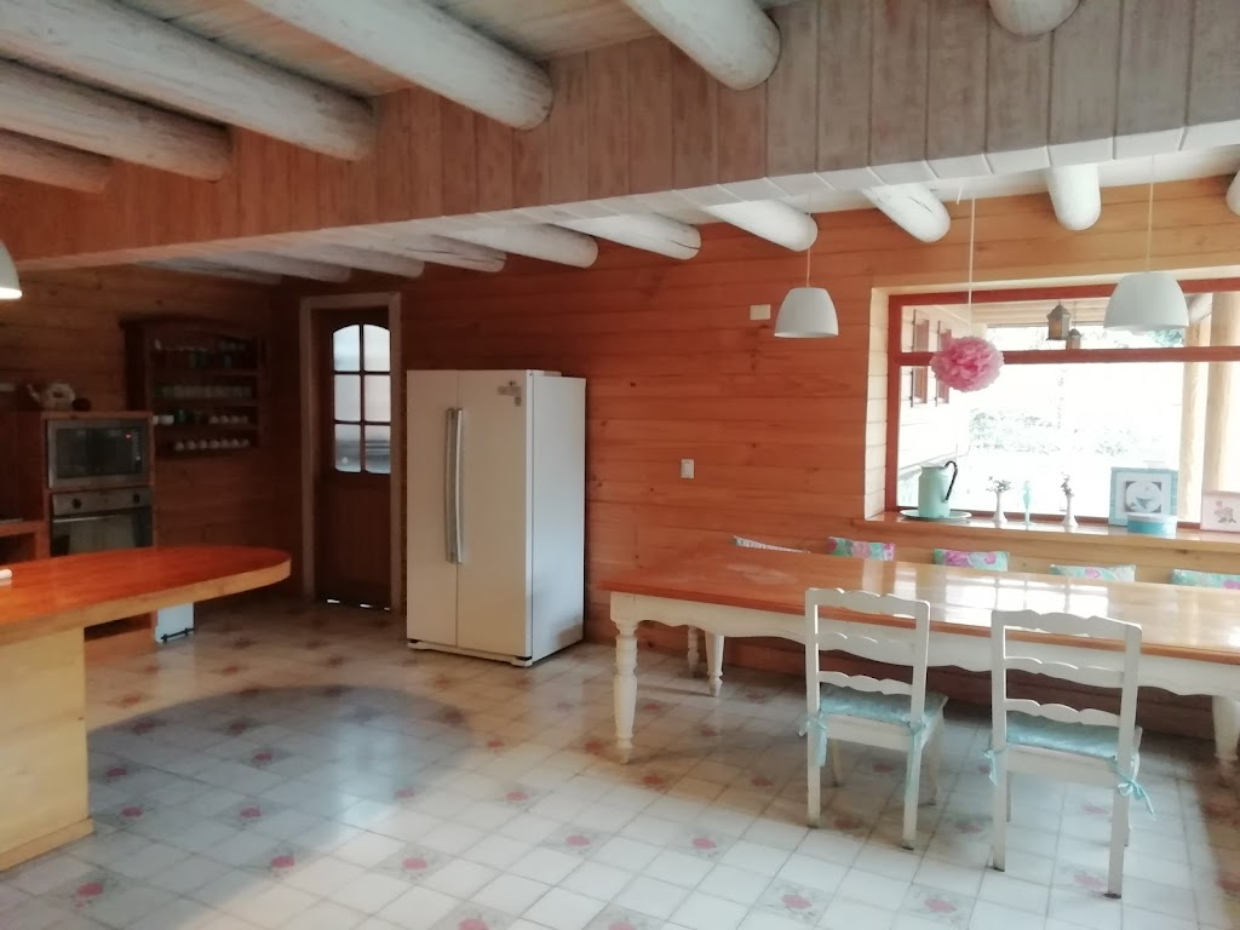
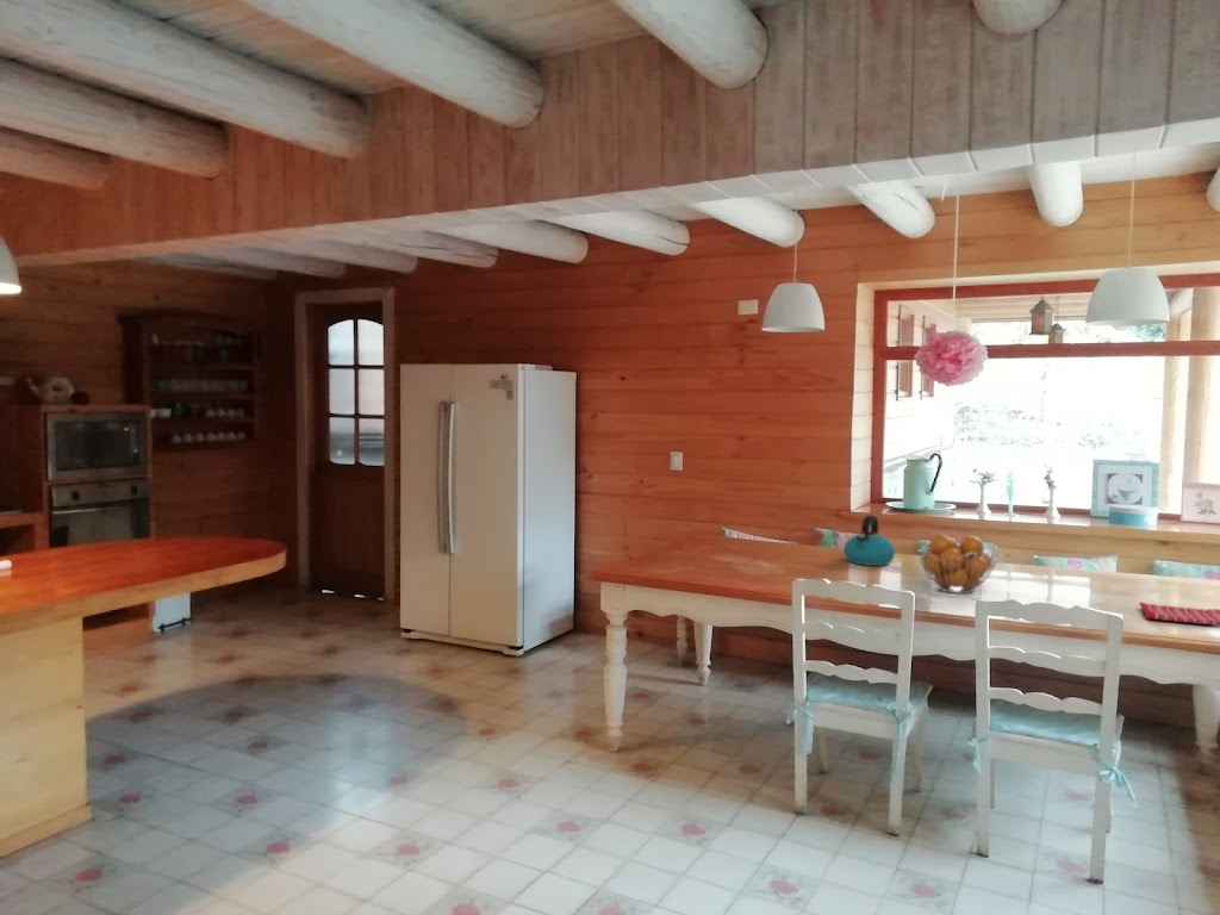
+ fruit basket [916,534,1000,595]
+ dish towel [1138,600,1220,627]
+ kettle [842,513,896,567]
